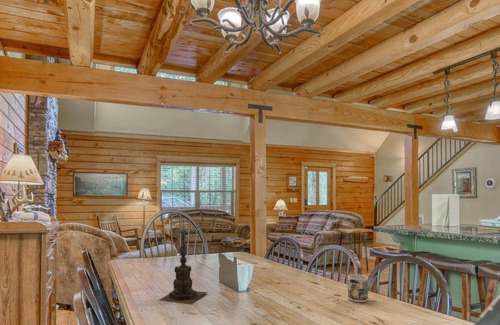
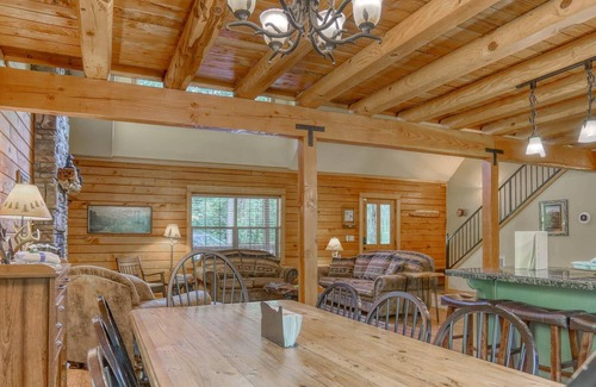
- candle holder [158,218,209,306]
- mug [347,273,369,303]
